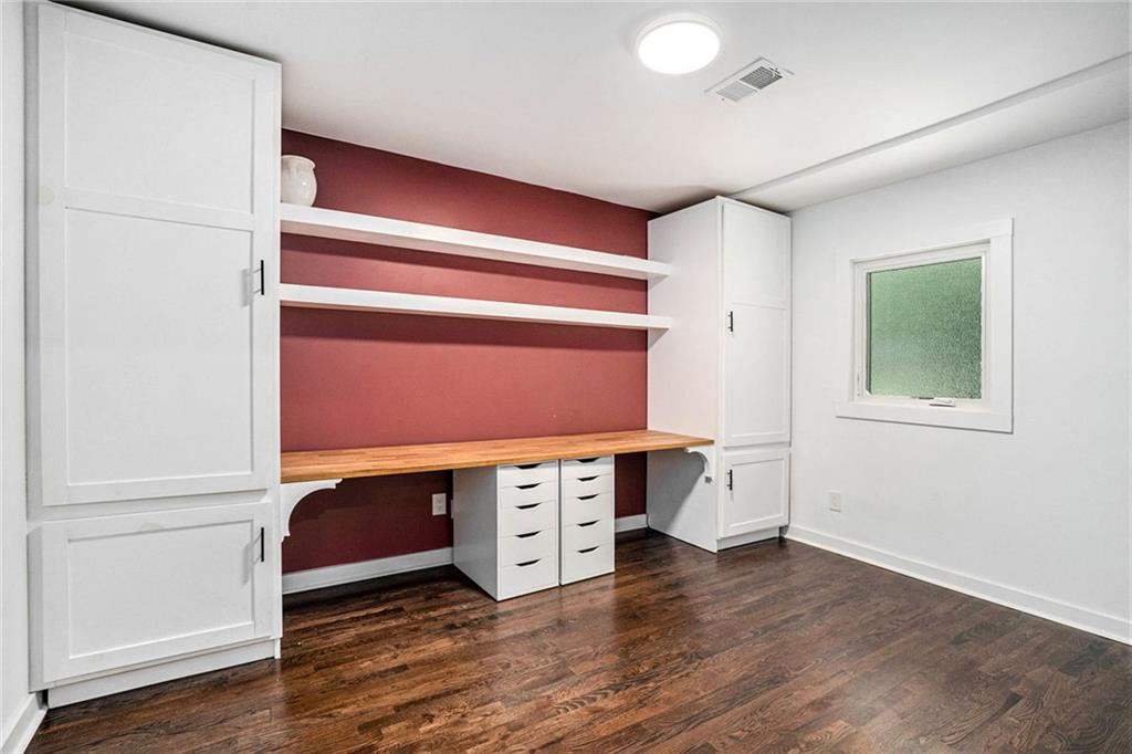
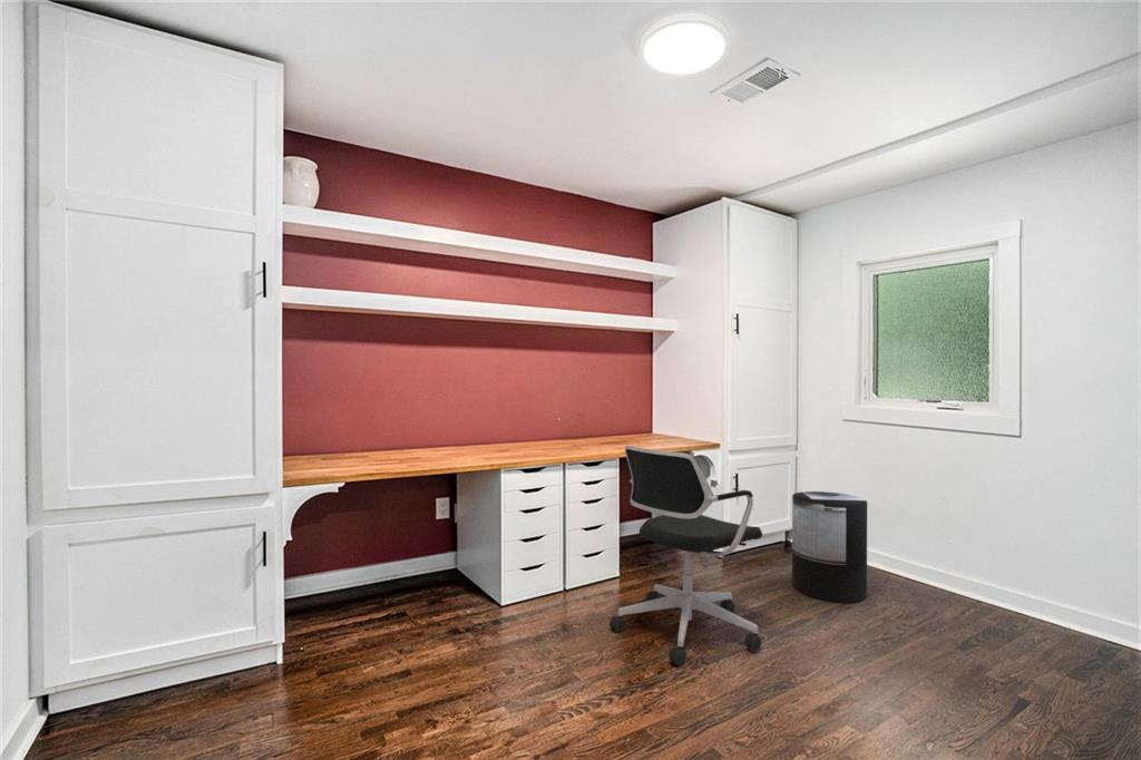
+ office chair [608,445,763,666]
+ trash can [791,490,868,604]
